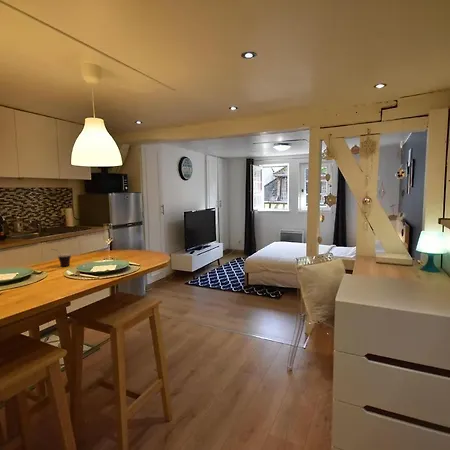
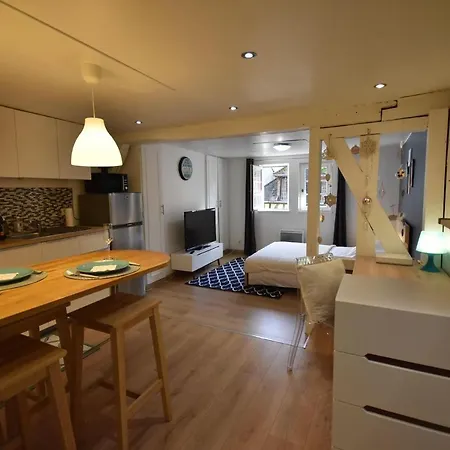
- cup [50,248,72,267]
